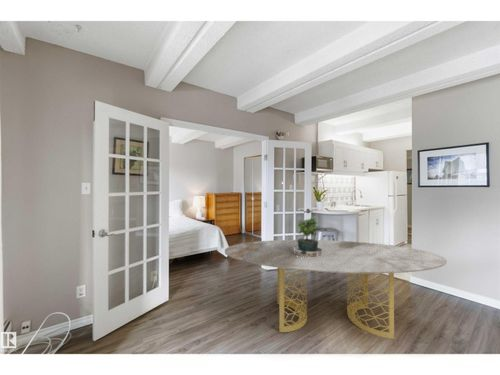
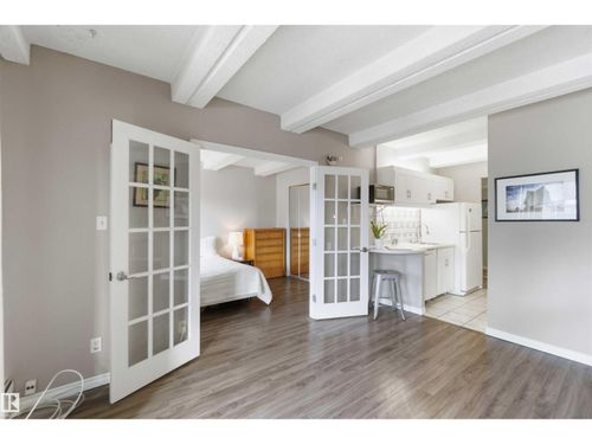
- dining table [224,239,447,340]
- potted plant [294,216,322,259]
